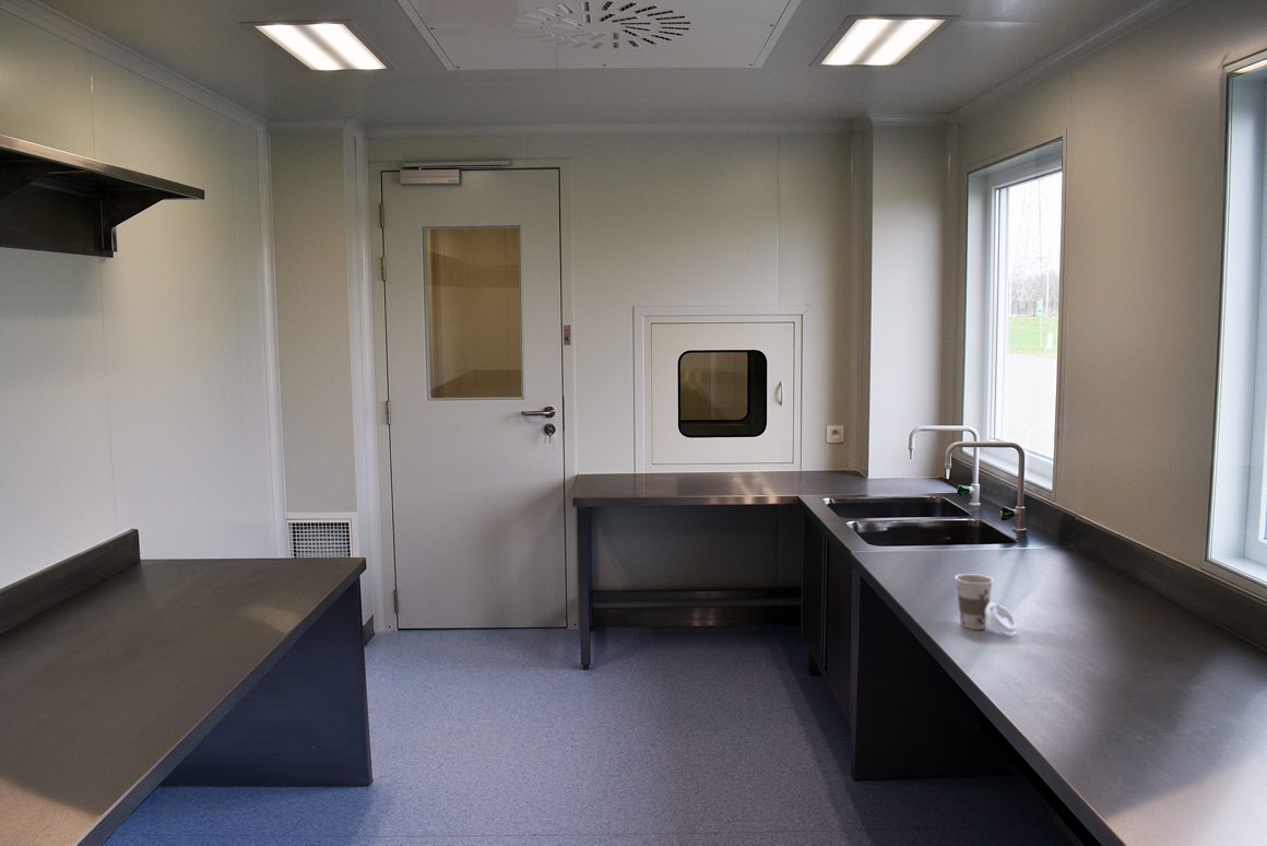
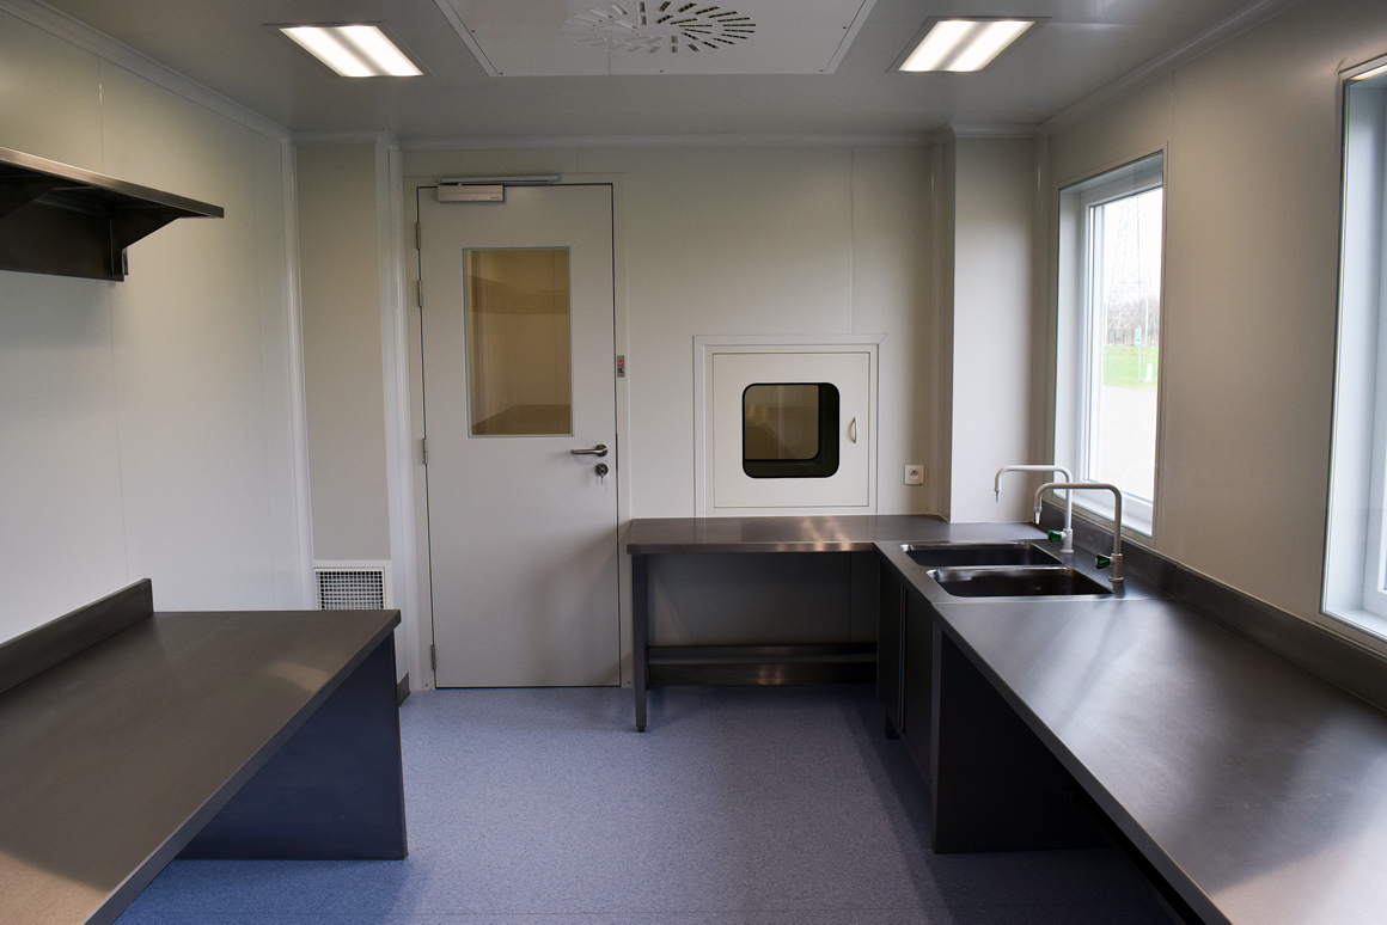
- cup [954,573,1018,638]
